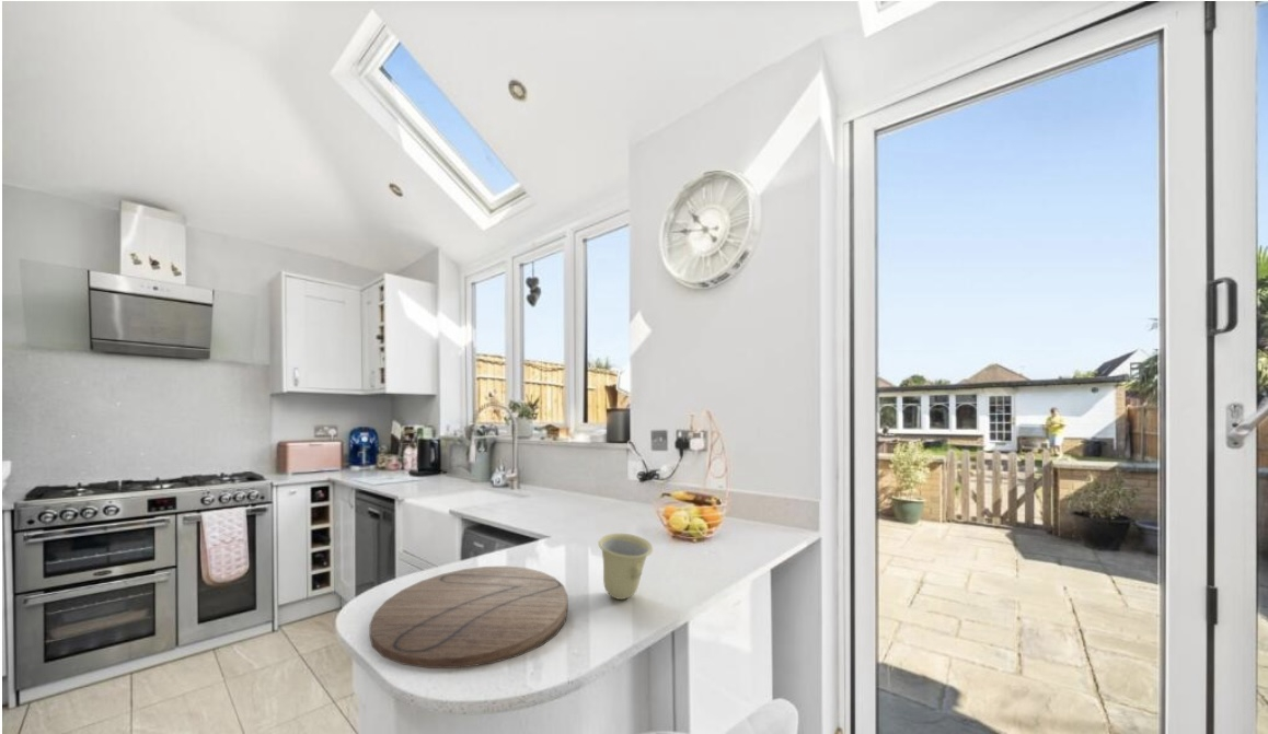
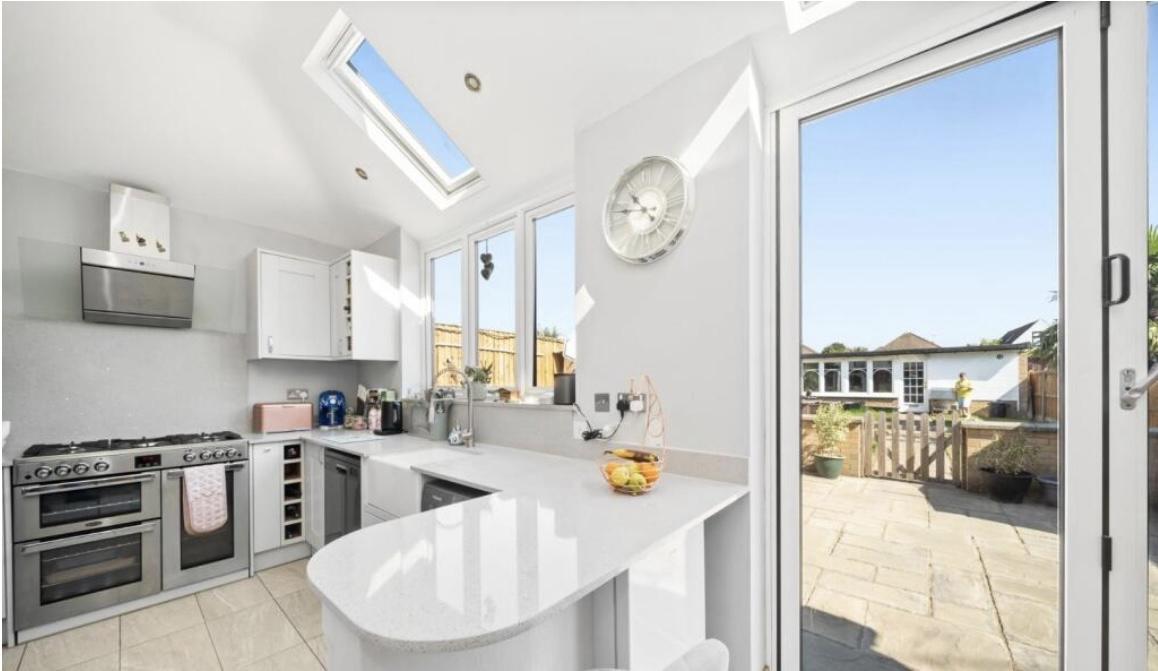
- cutting board [369,566,569,669]
- cup [597,533,654,601]
